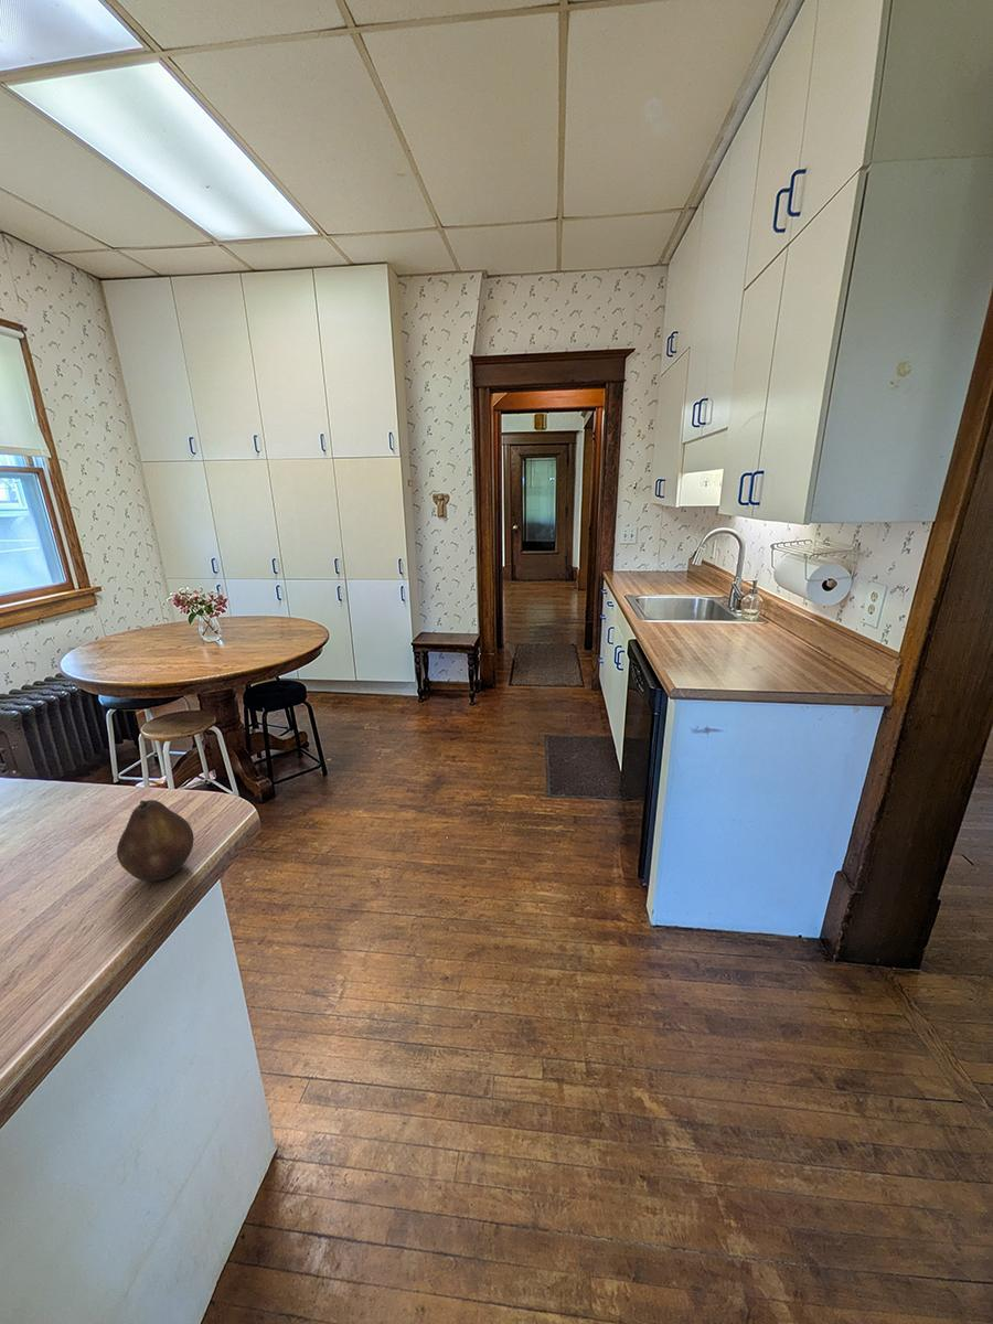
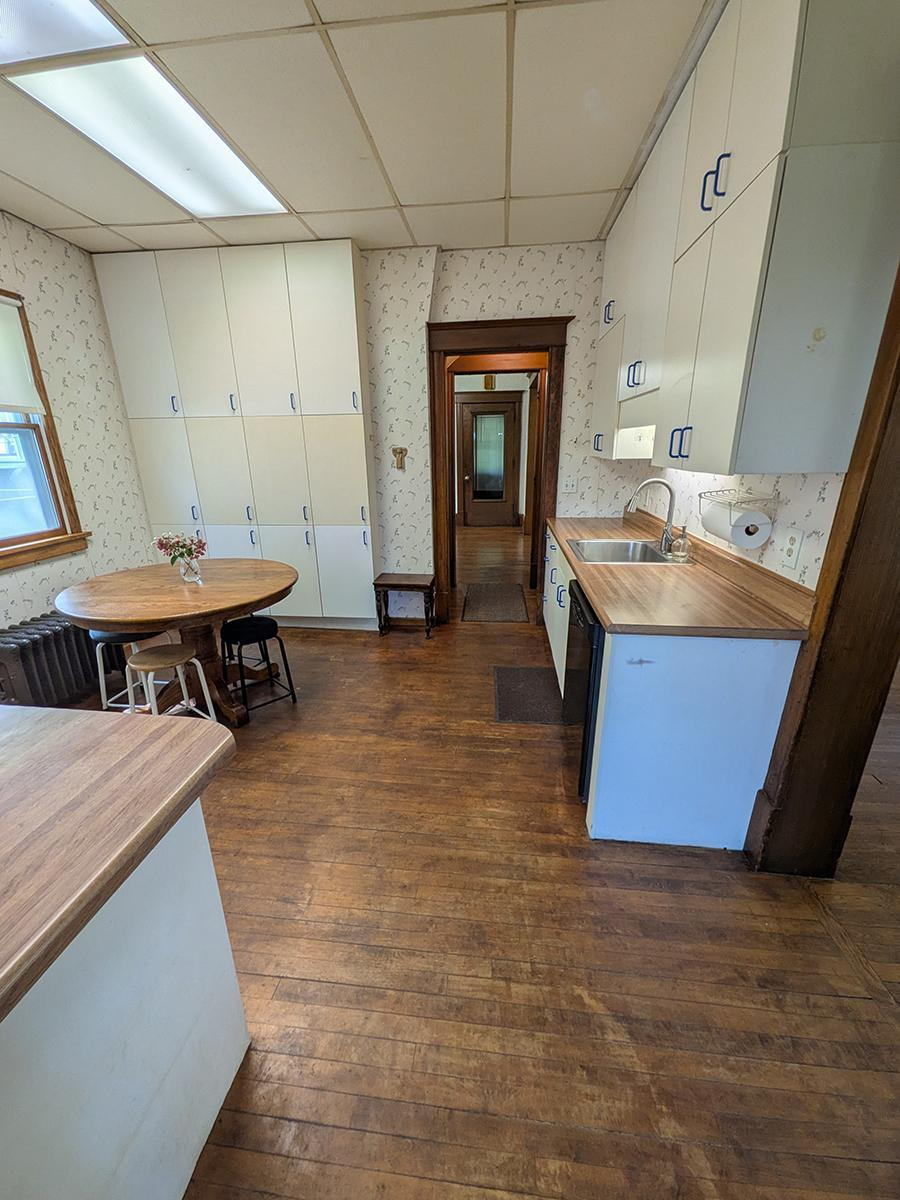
- fruit [116,799,194,883]
